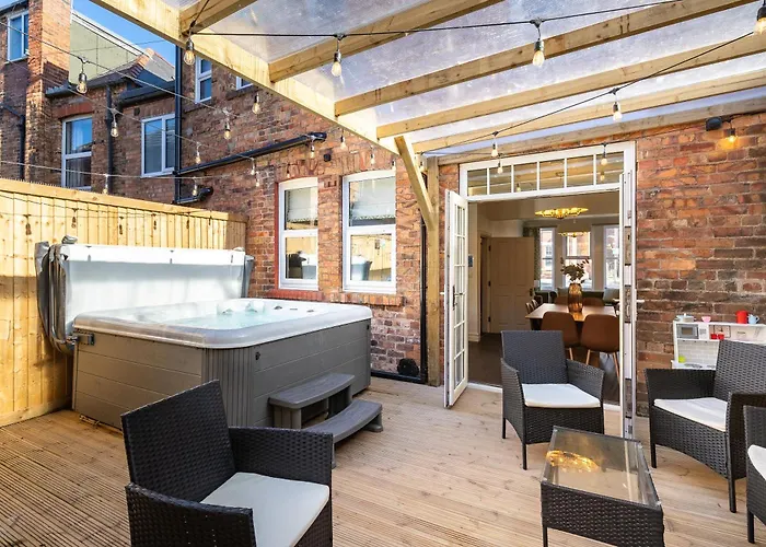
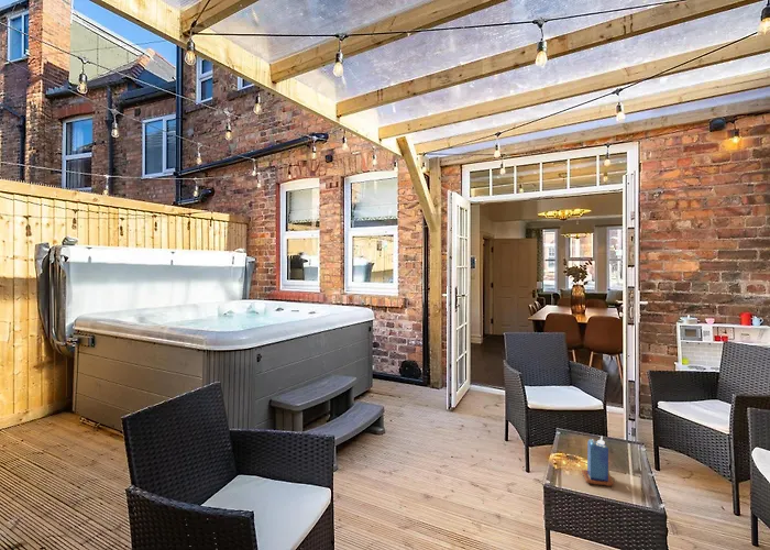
+ candle [581,436,615,487]
